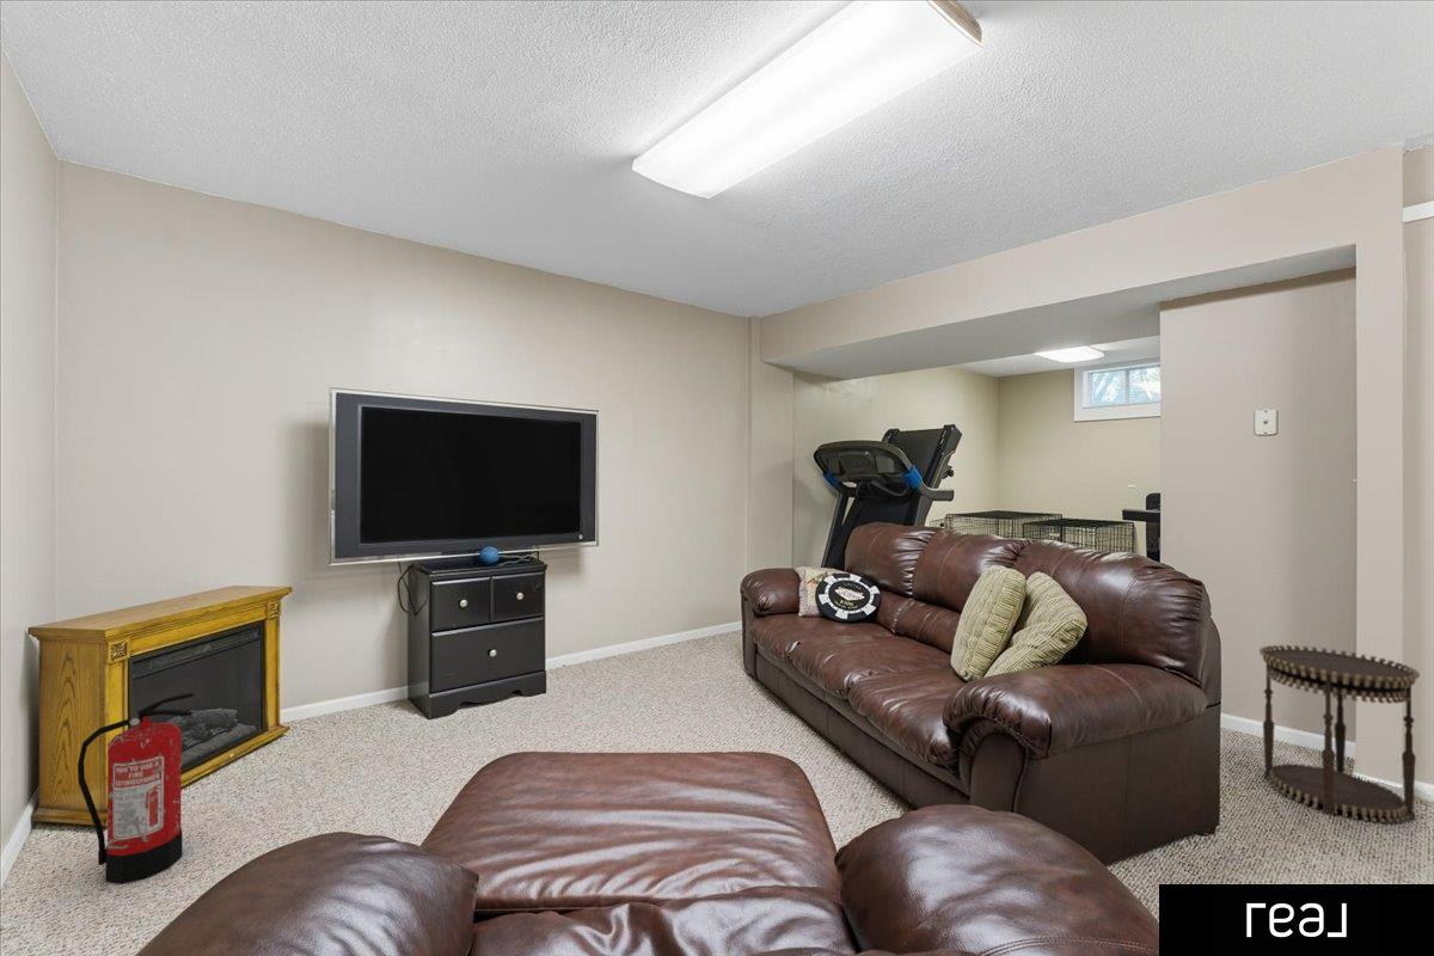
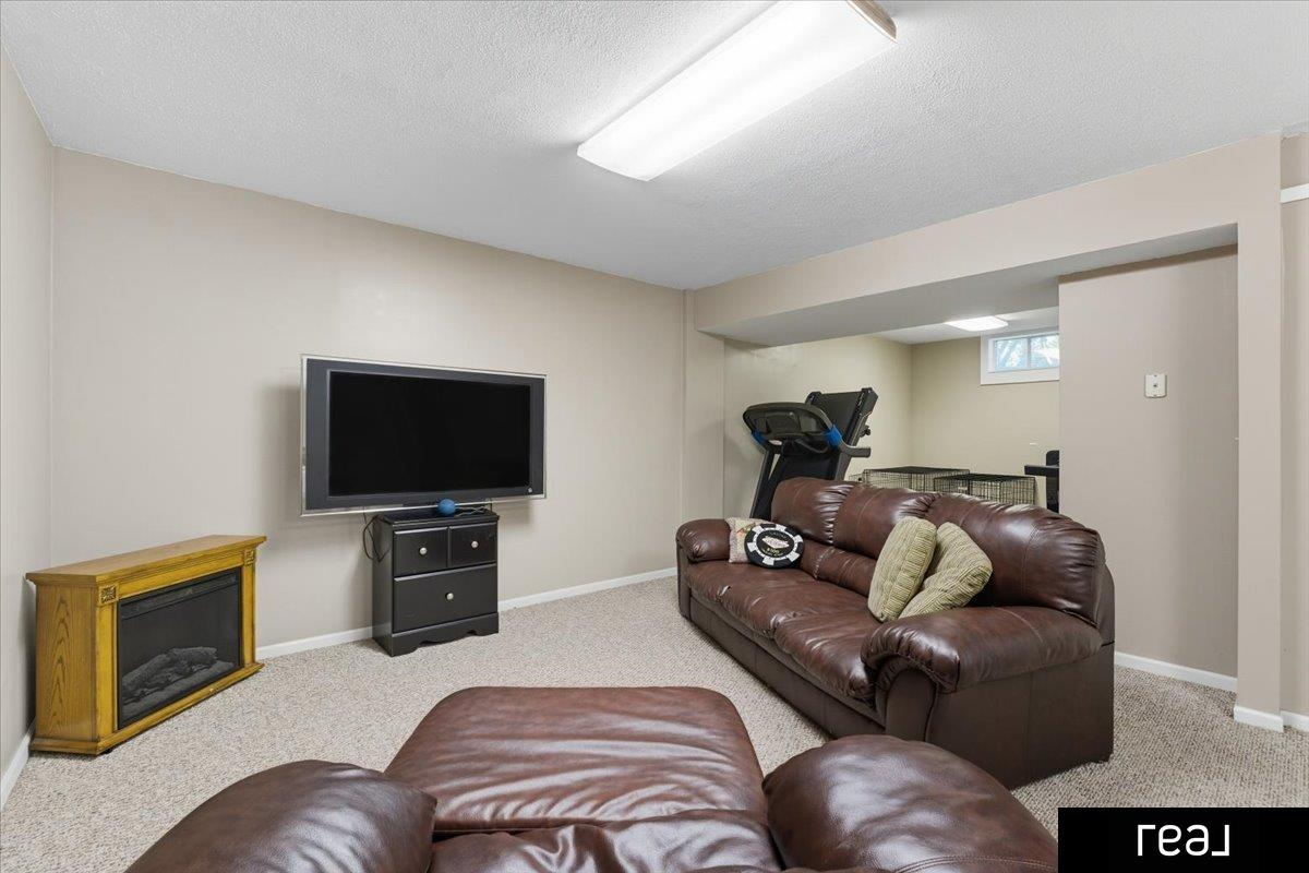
- side table [1258,644,1421,823]
- fire extinguisher [76,692,195,884]
